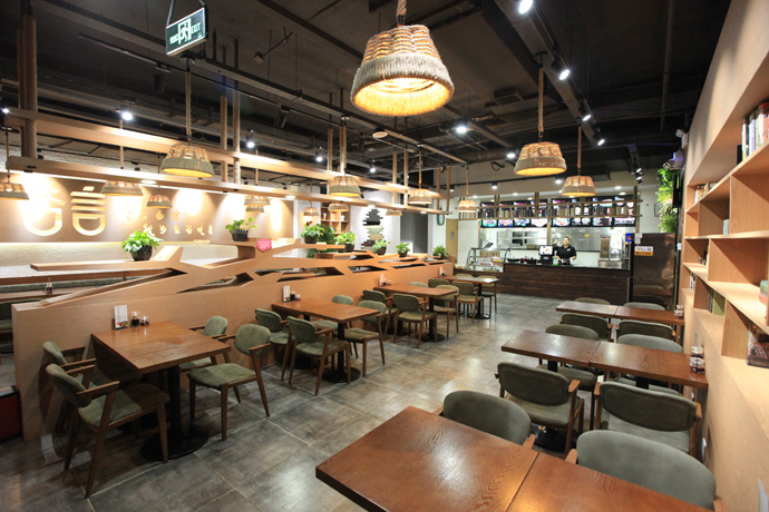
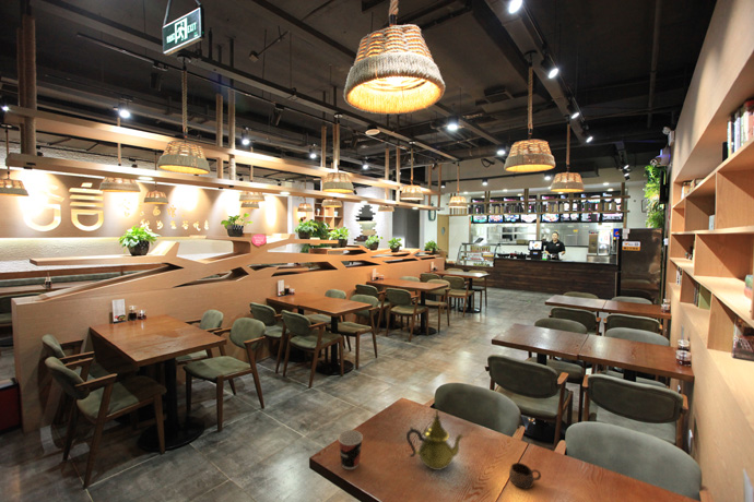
+ cup [508,462,542,490]
+ cup [337,429,364,470]
+ teapot [405,409,466,471]
